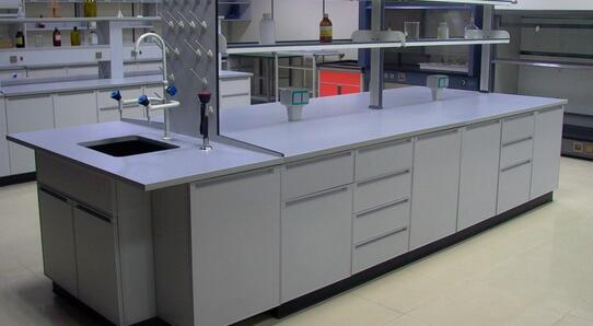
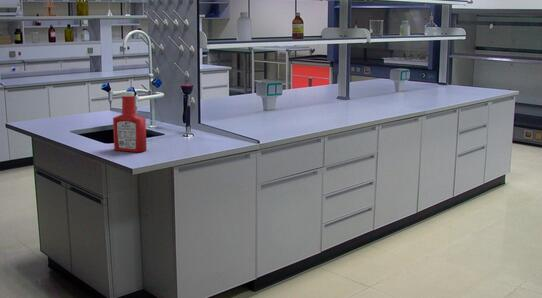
+ soap bottle [112,91,148,153]
